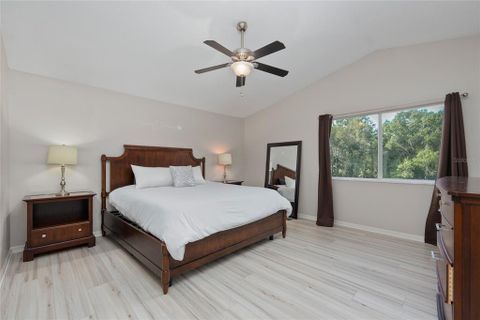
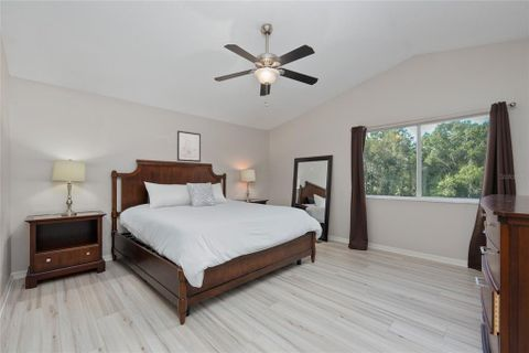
+ wall art [176,130,202,163]
